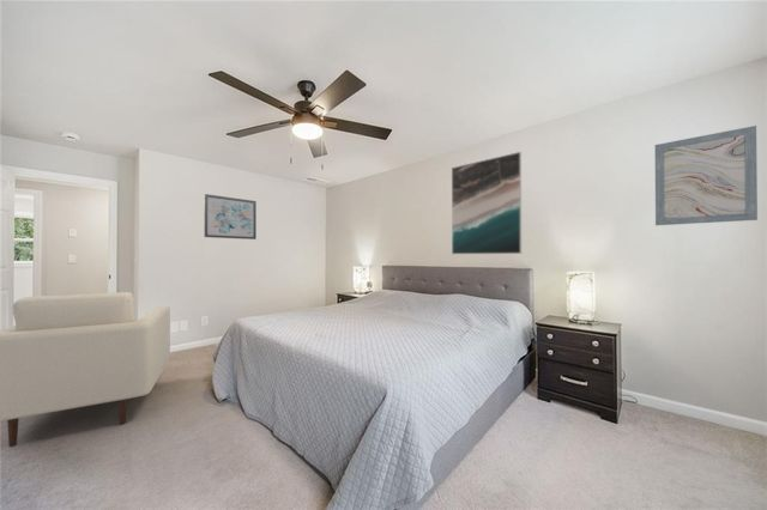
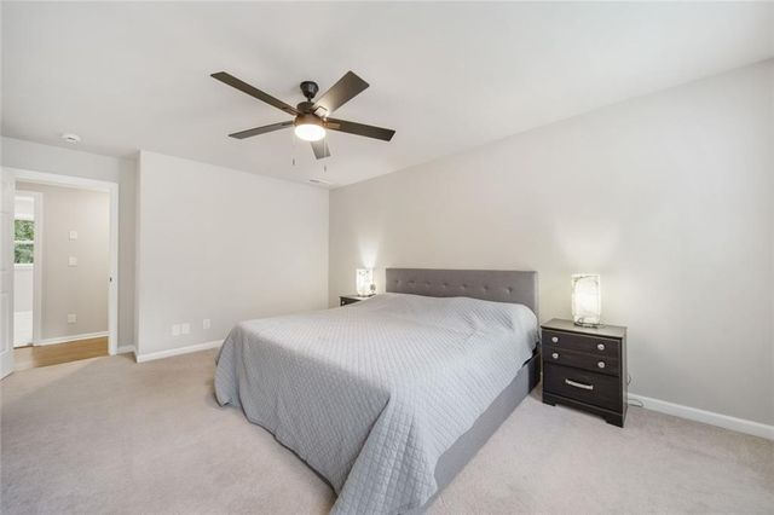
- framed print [451,151,523,255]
- wall art [204,193,258,241]
- wall art [654,125,759,226]
- chair [0,291,171,448]
